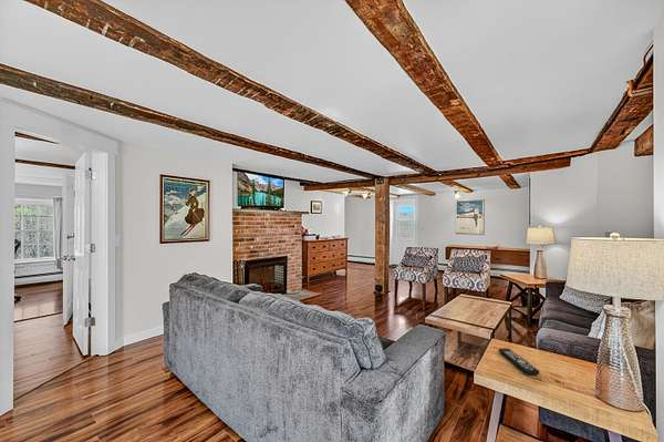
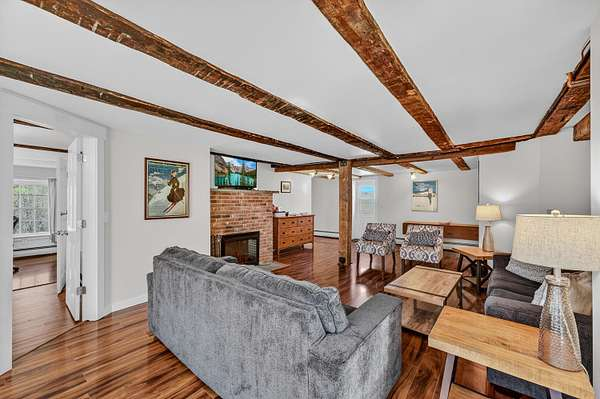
- remote control [498,347,540,377]
